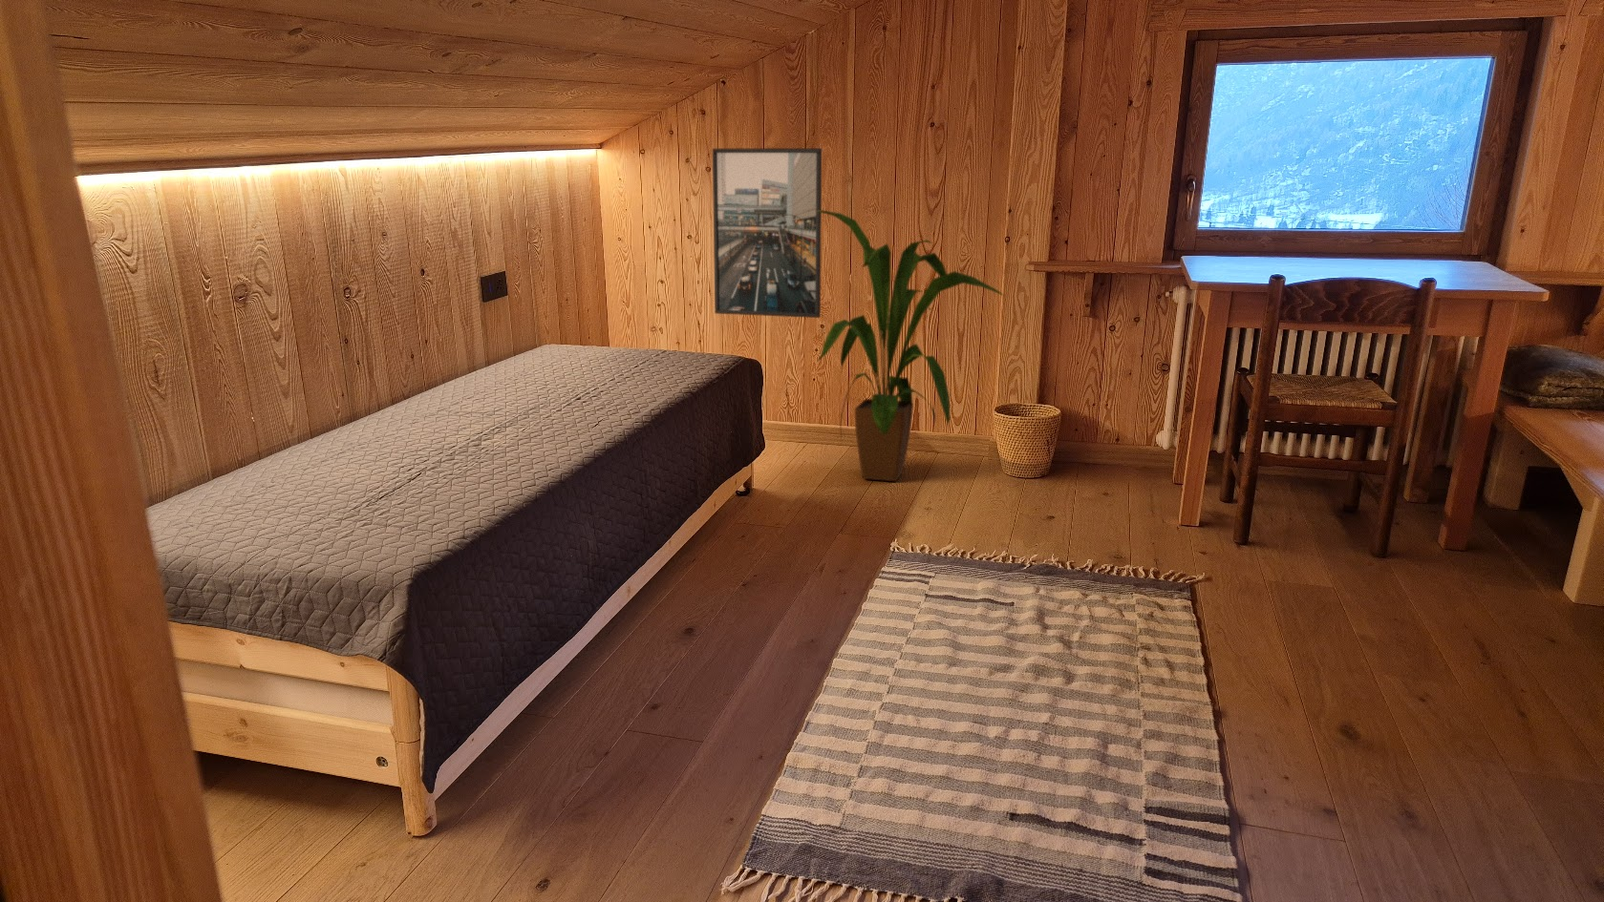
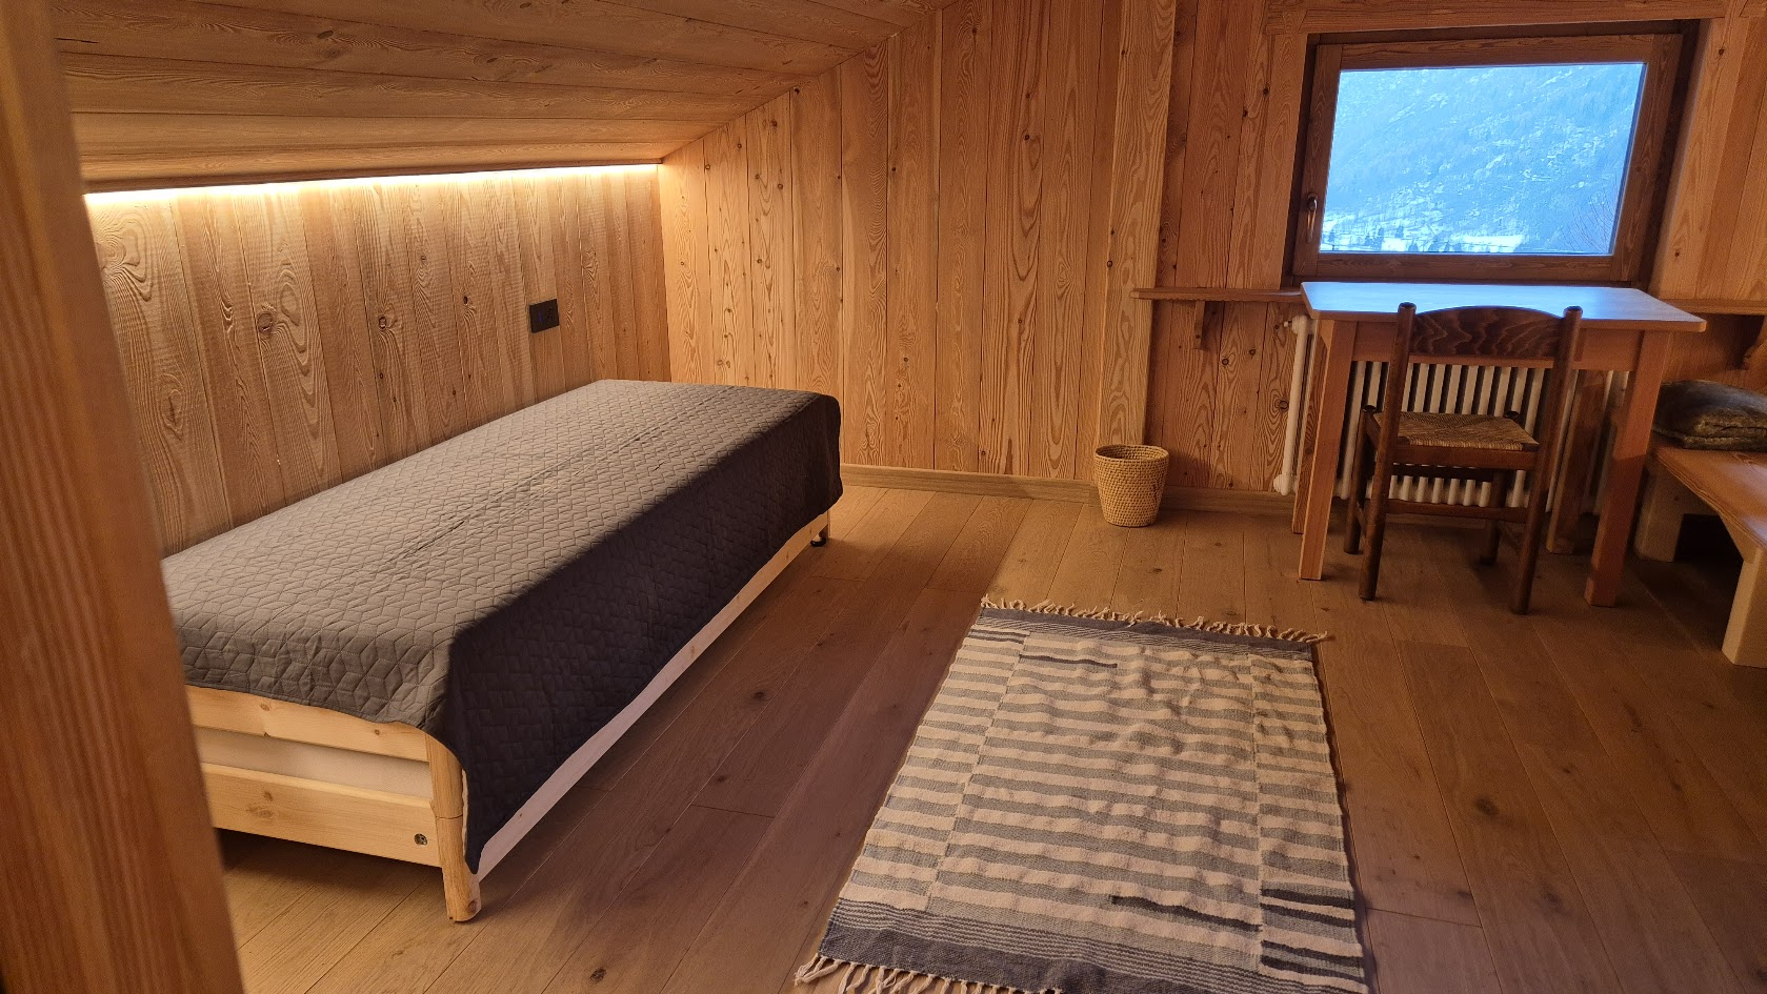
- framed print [712,146,823,318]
- house plant [816,209,1005,482]
